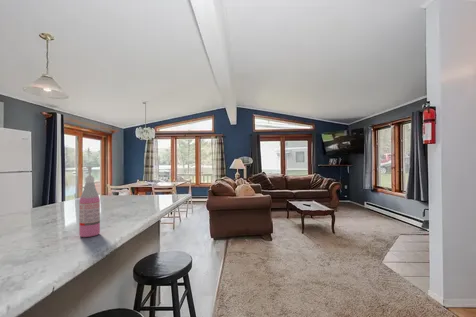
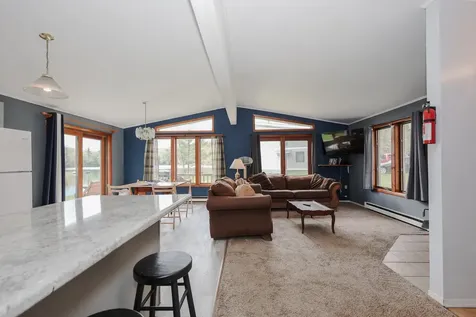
- soap dispenser [78,165,101,238]
